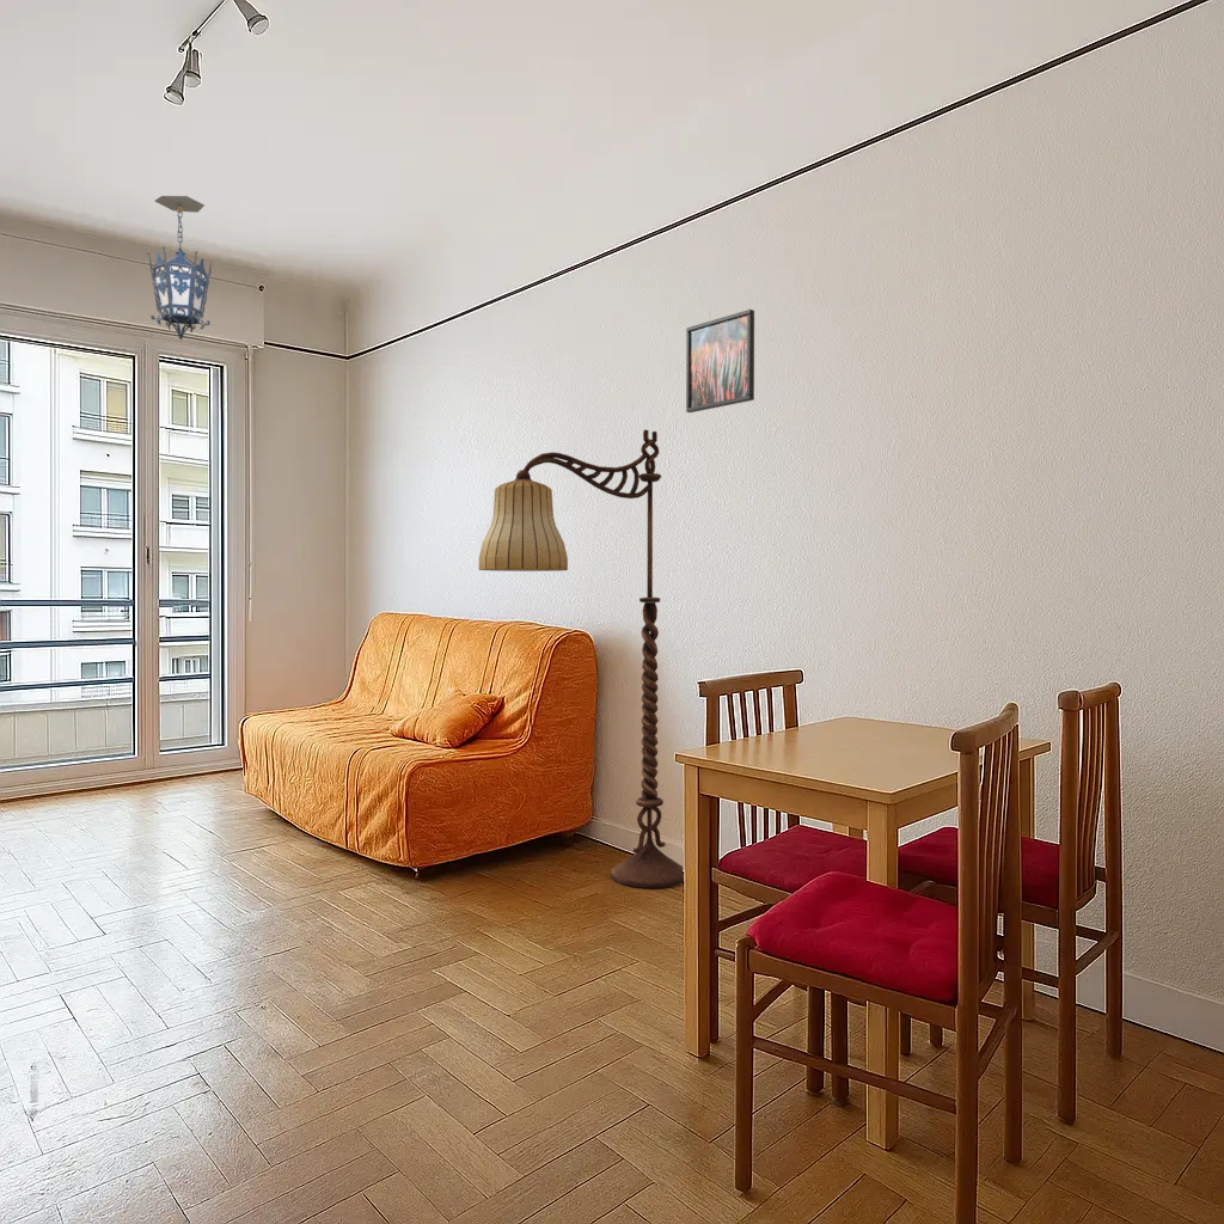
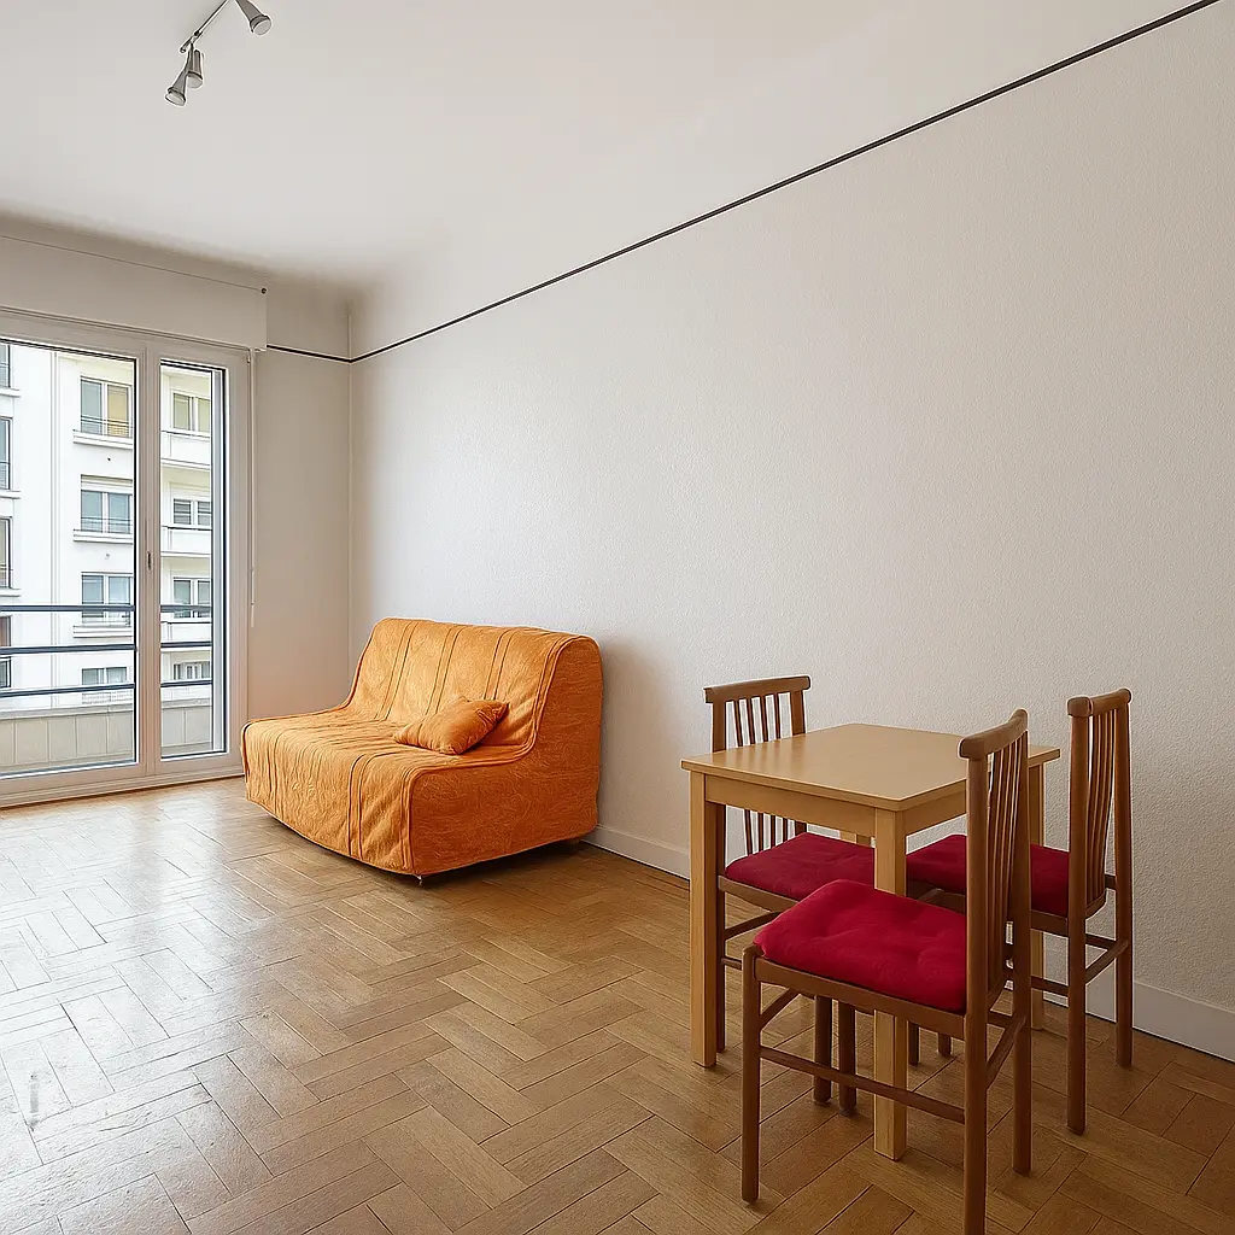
- floor lamp [478,429,685,889]
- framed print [685,308,755,414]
- hanging lantern [146,195,213,341]
